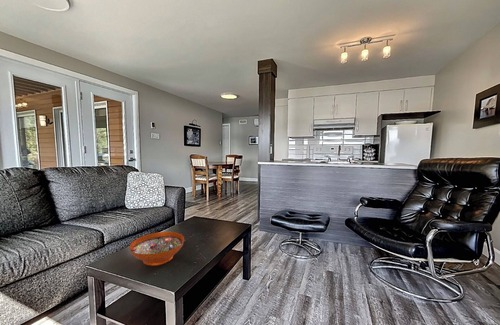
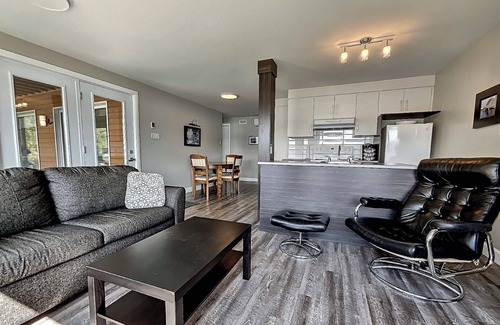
- decorative bowl [128,231,185,266]
